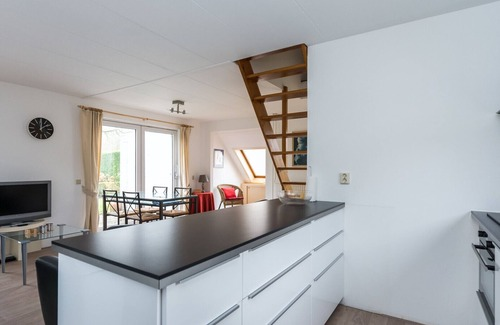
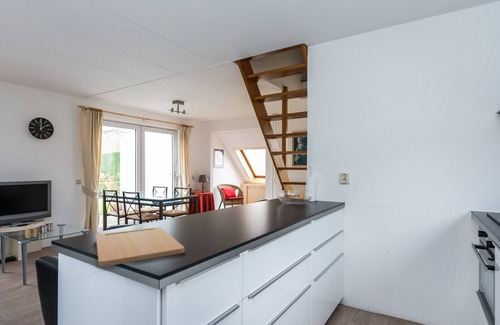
+ cutting board [95,226,185,268]
